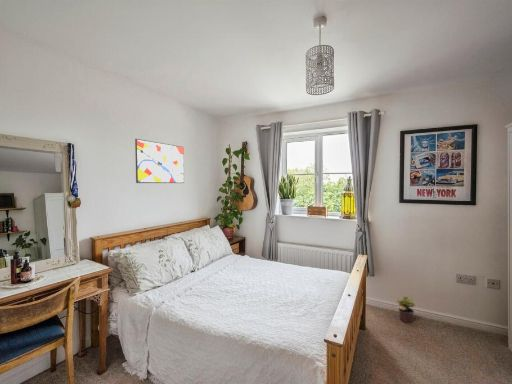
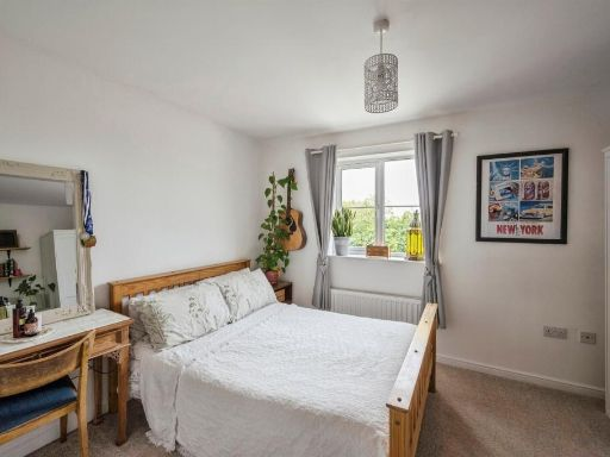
- wall art [134,138,185,184]
- potted plant [395,295,417,324]
